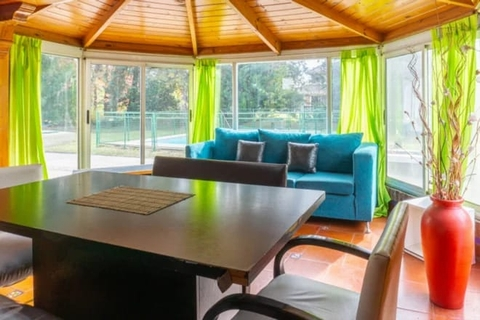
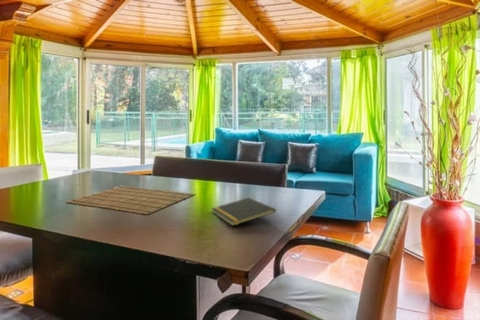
+ notepad [210,197,277,227]
